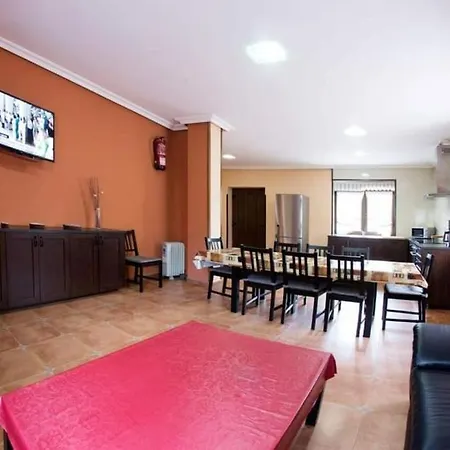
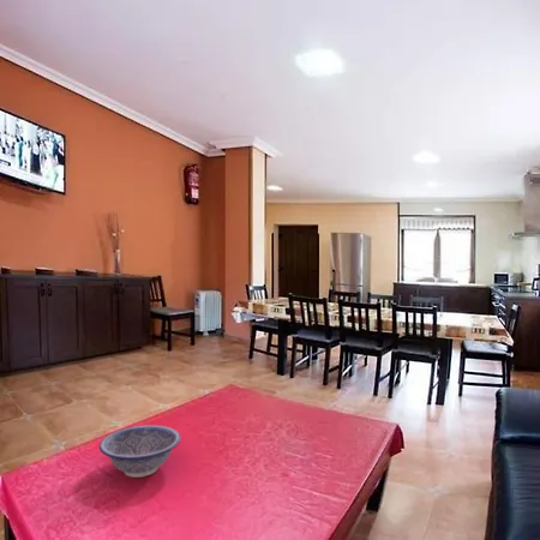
+ decorative bowl [98,424,182,479]
